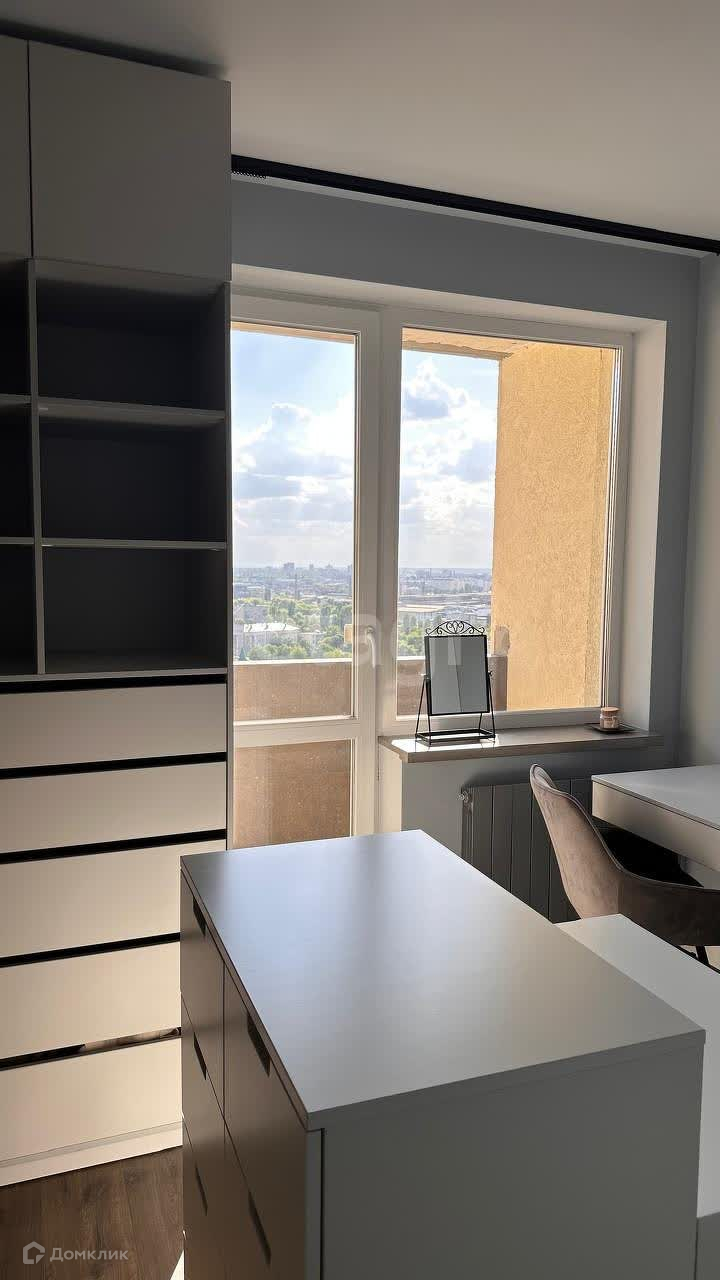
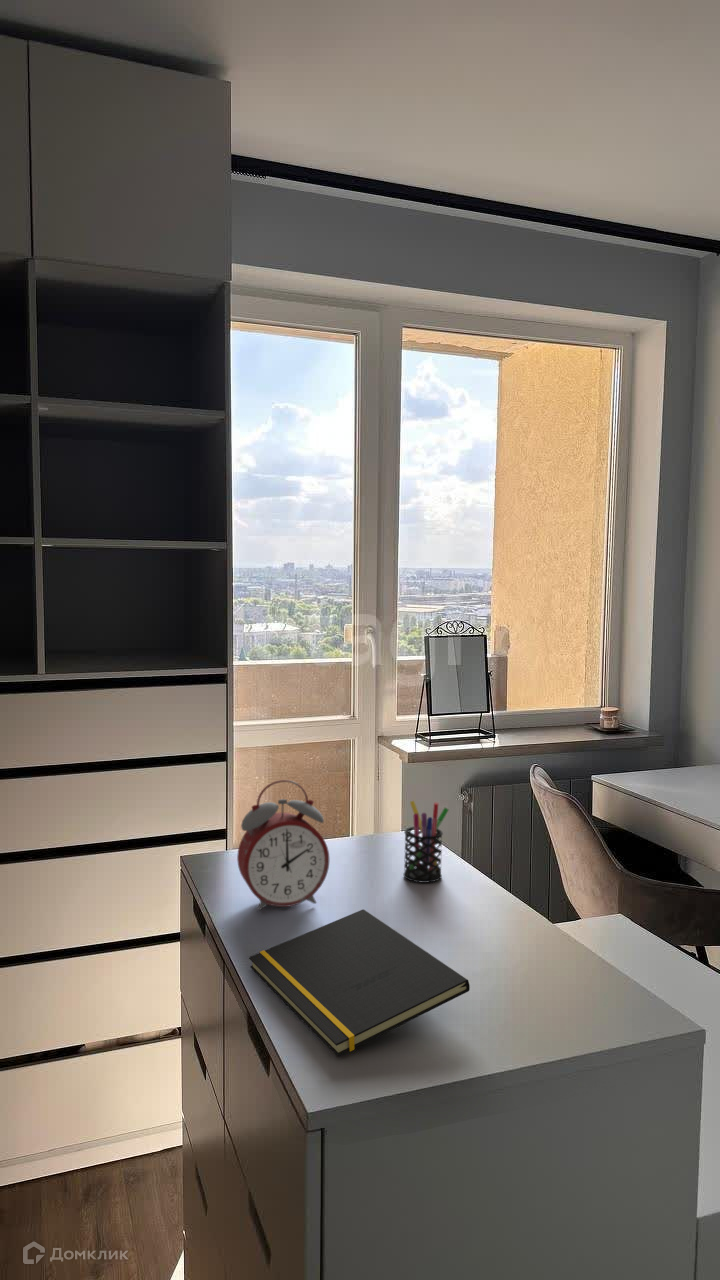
+ pen holder [402,800,450,884]
+ alarm clock [236,779,330,911]
+ notepad [248,908,471,1057]
